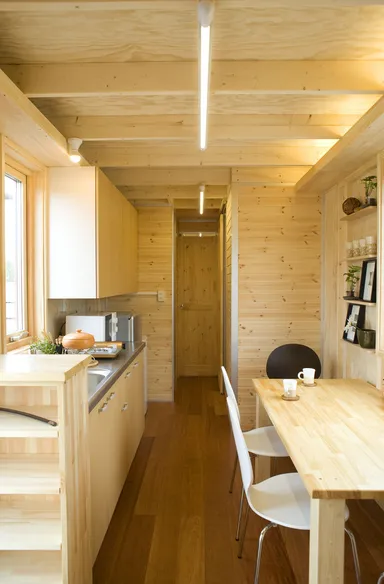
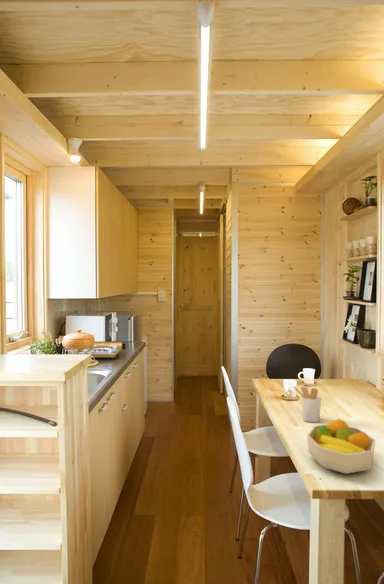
+ utensil holder [293,385,322,423]
+ fruit bowl [306,418,376,475]
